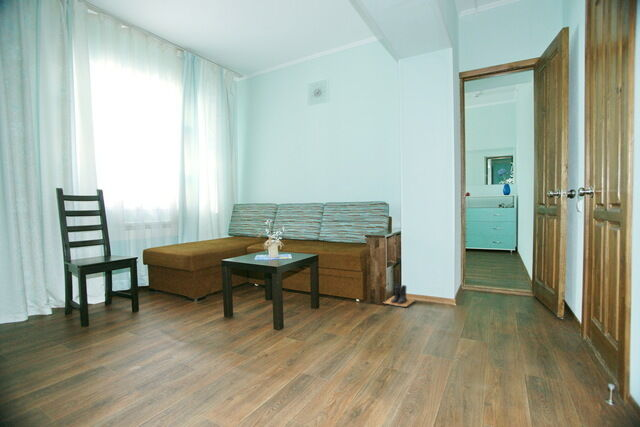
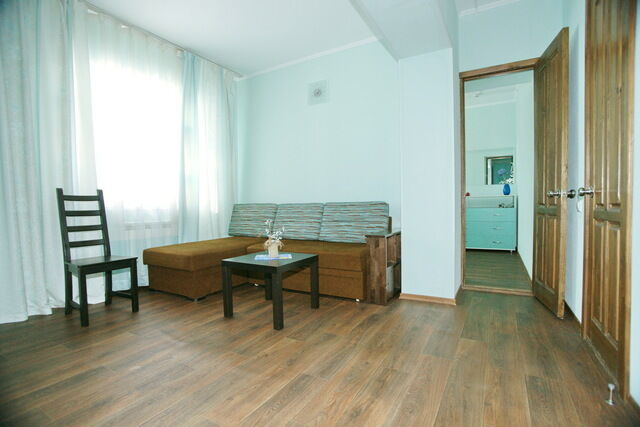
- boots [382,284,417,308]
